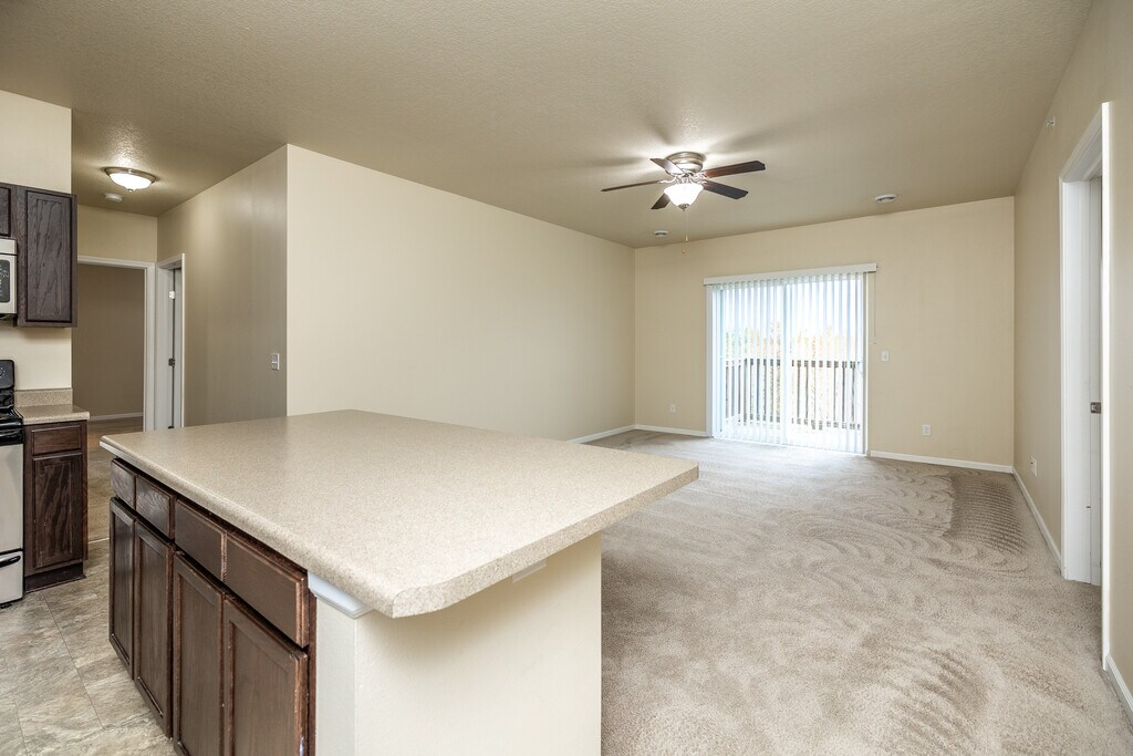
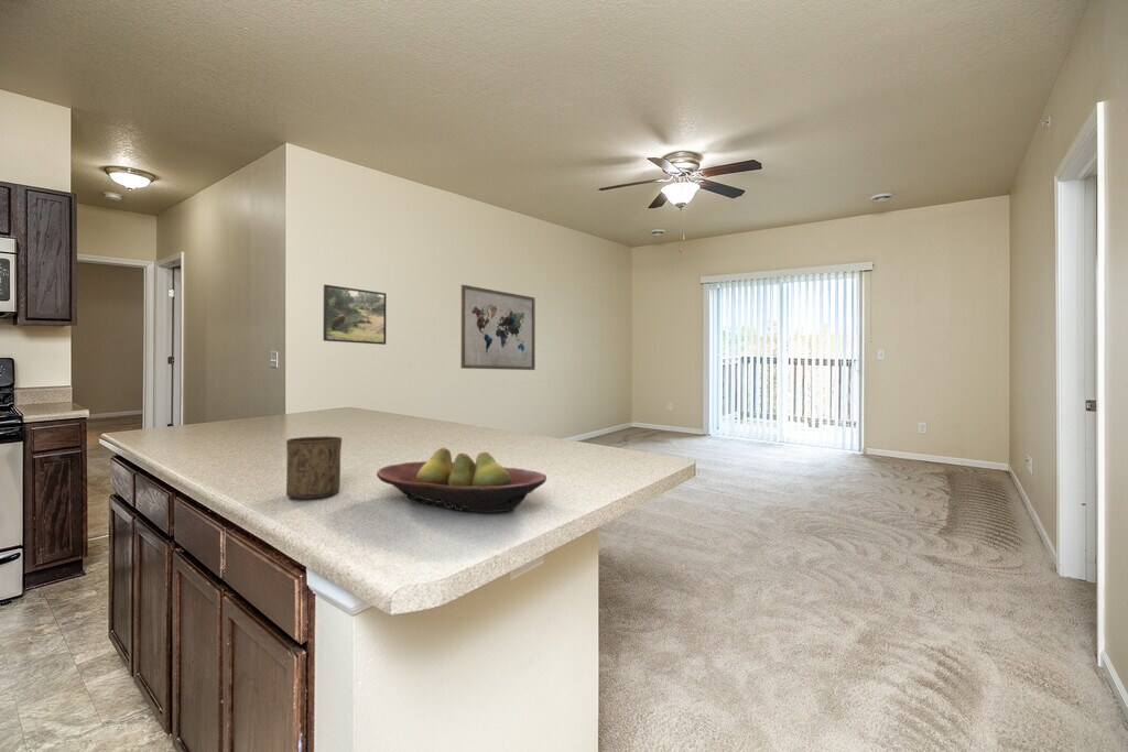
+ fruit bowl [376,447,547,513]
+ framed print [323,284,388,346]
+ cup [285,435,343,500]
+ wall art [460,284,536,371]
